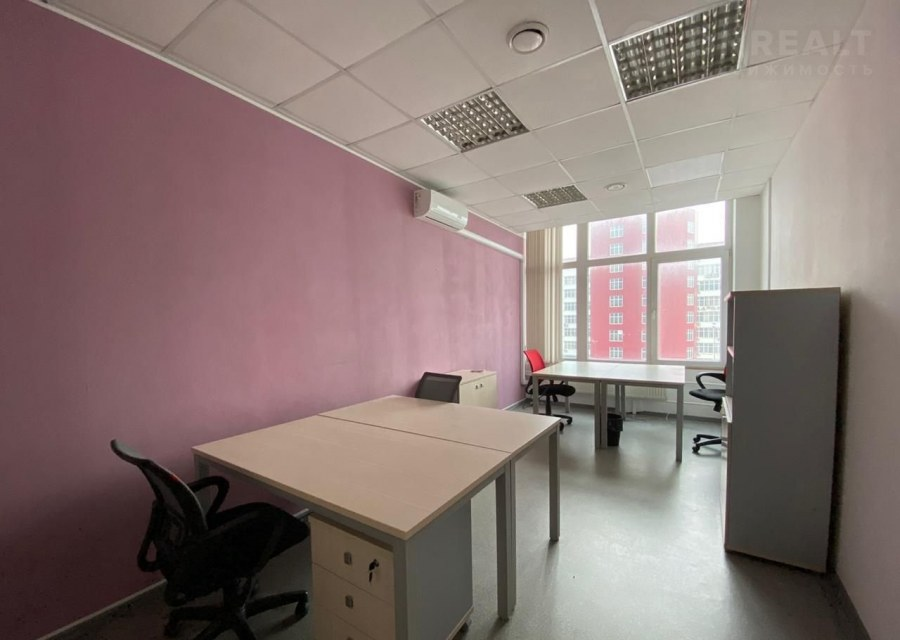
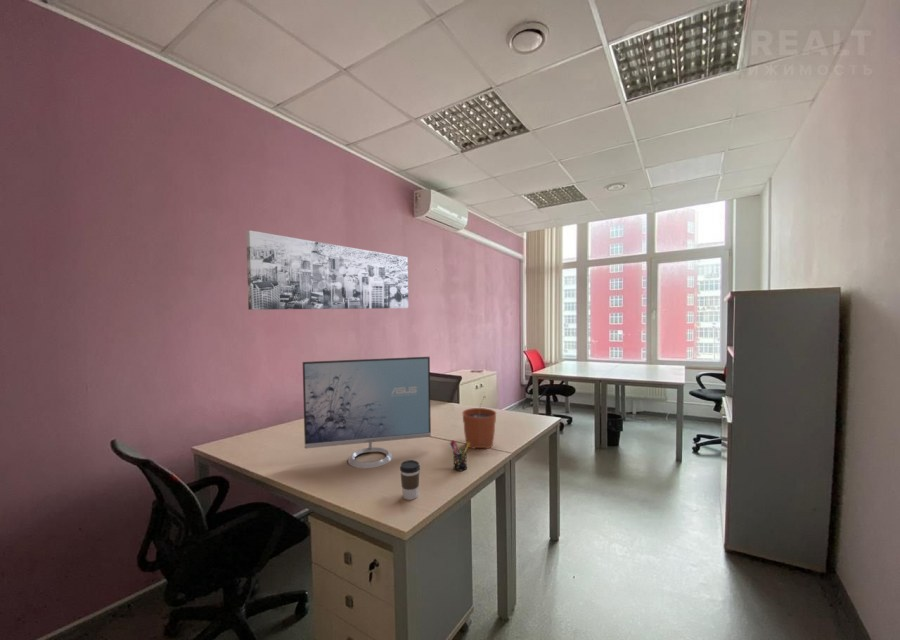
+ pen holder [449,439,470,472]
+ wall art [245,229,409,311]
+ monitor [302,356,432,469]
+ coffee cup [399,459,421,501]
+ plant pot [461,395,497,450]
